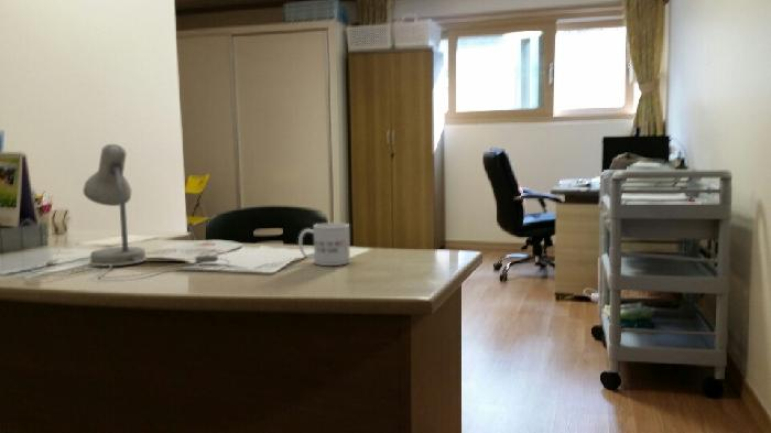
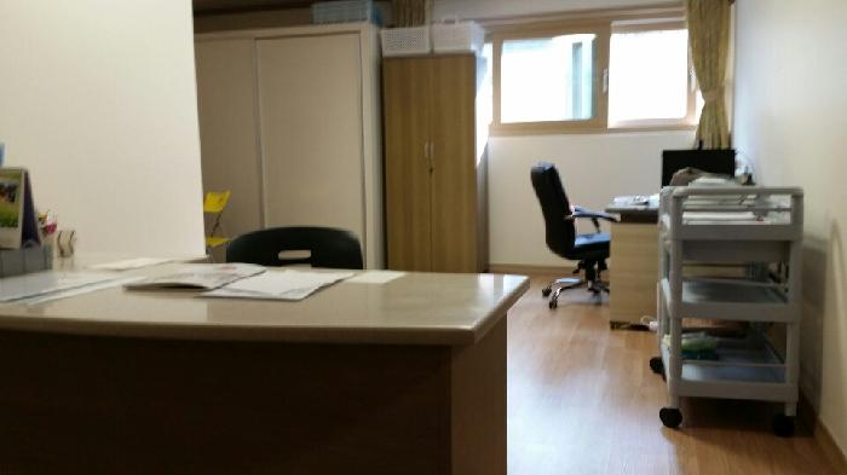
- mug [297,221,351,267]
- desk lamp [28,143,231,279]
